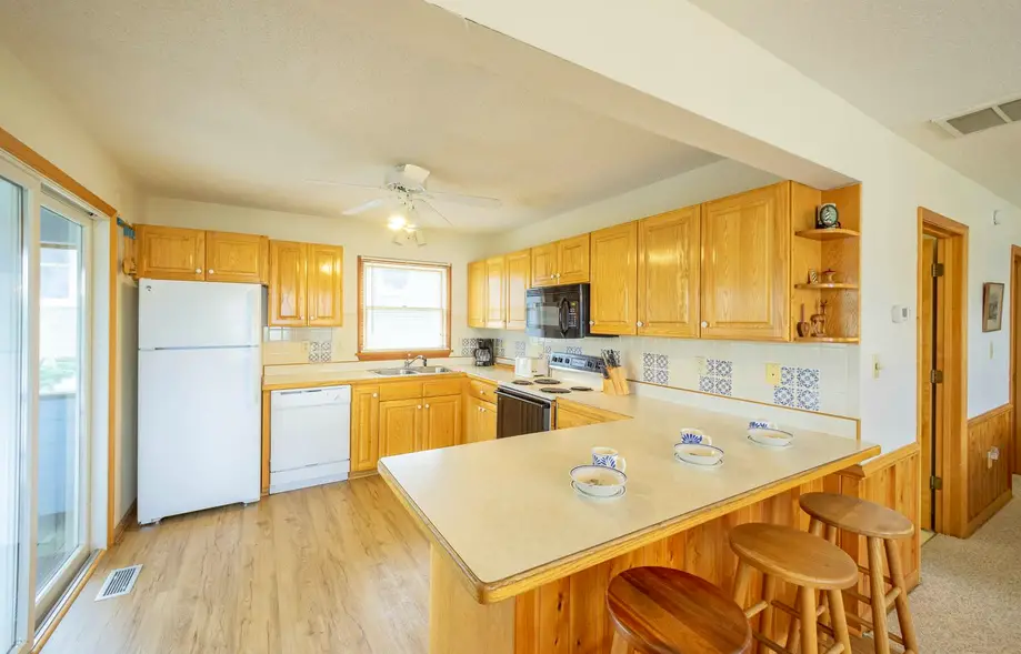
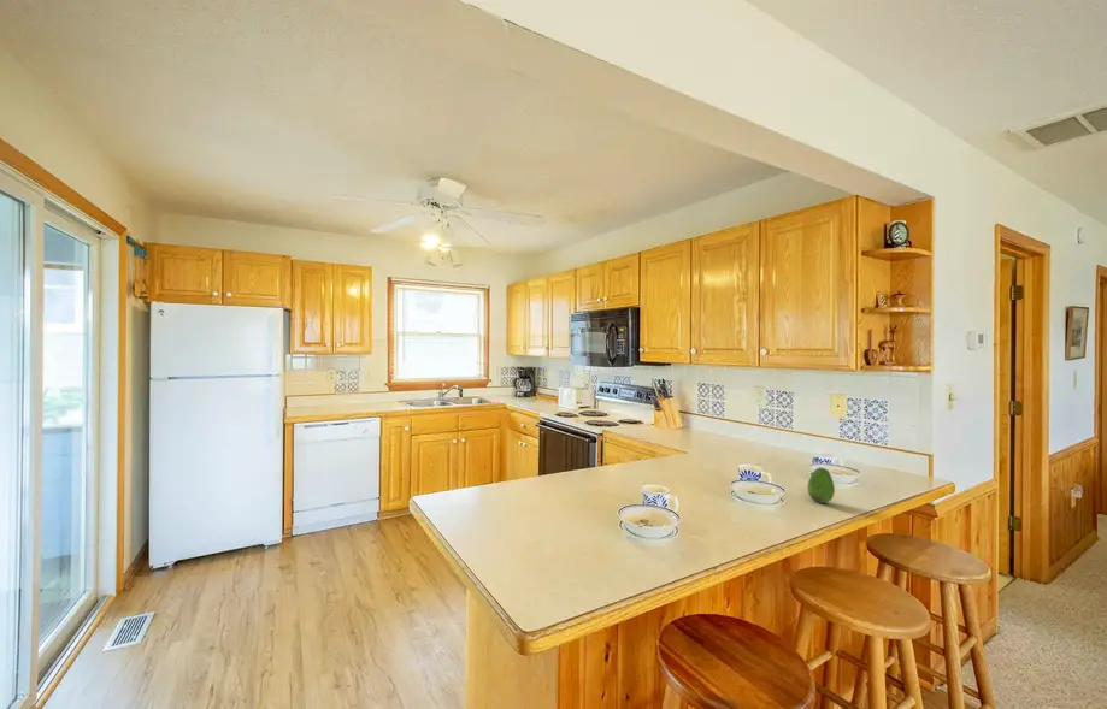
+ fruit [806,466,836,504]
